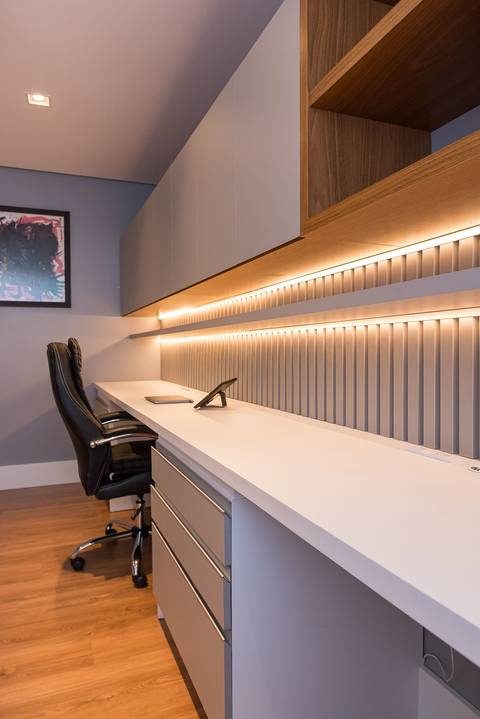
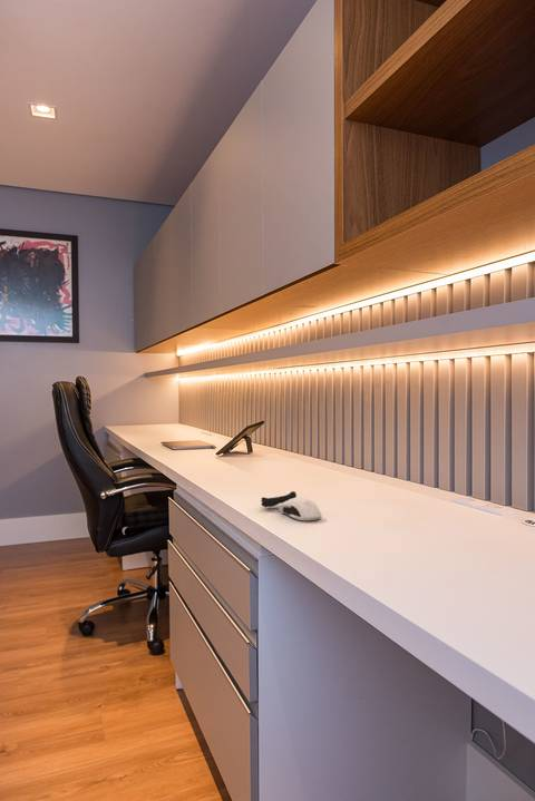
+ computer mouse [260,490,322,521]
